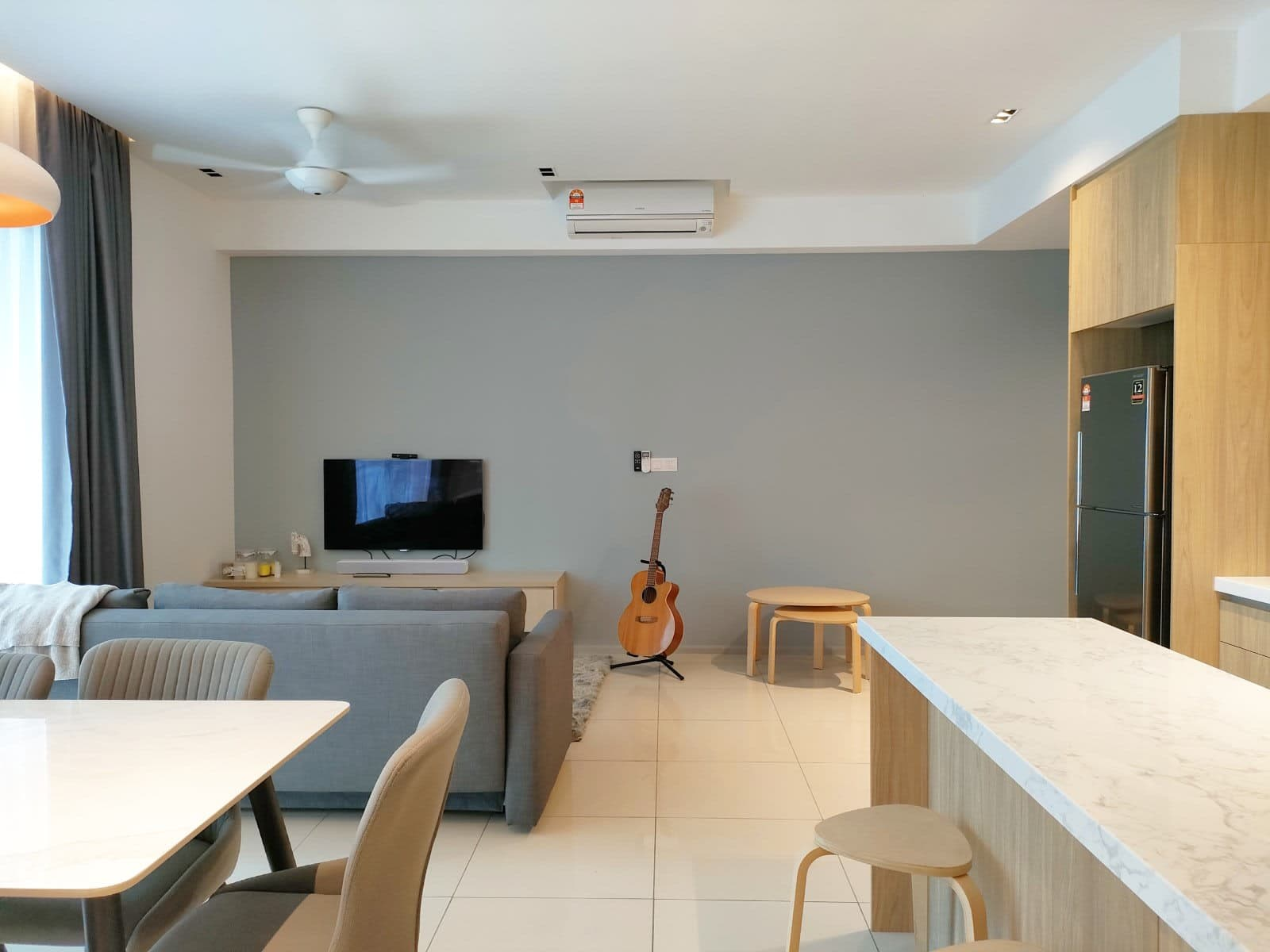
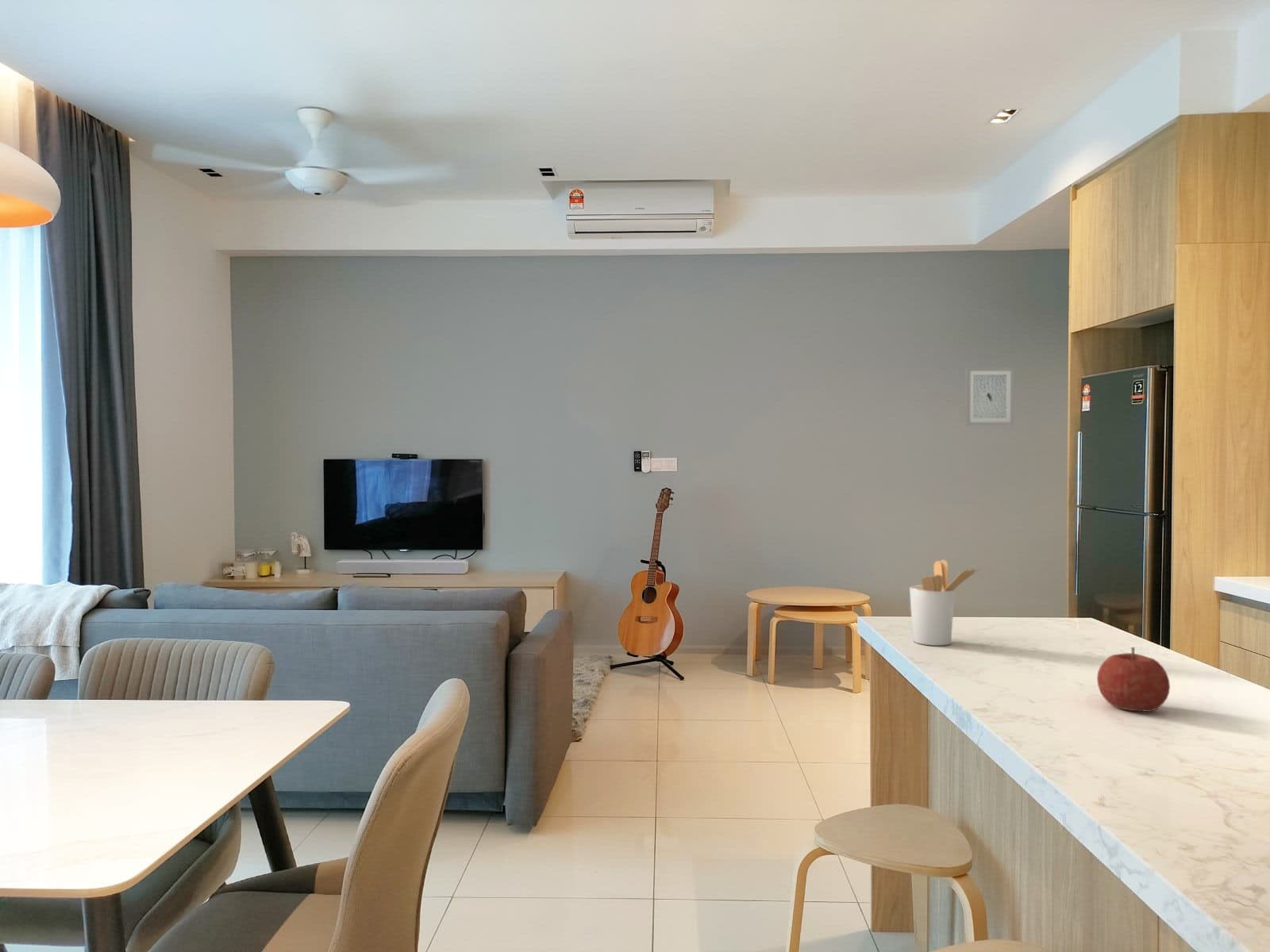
+ utensil holder [909,559,981,647]
+ wall art [964,367,1015,427]
+ fruit [1096,647,1171,712]
